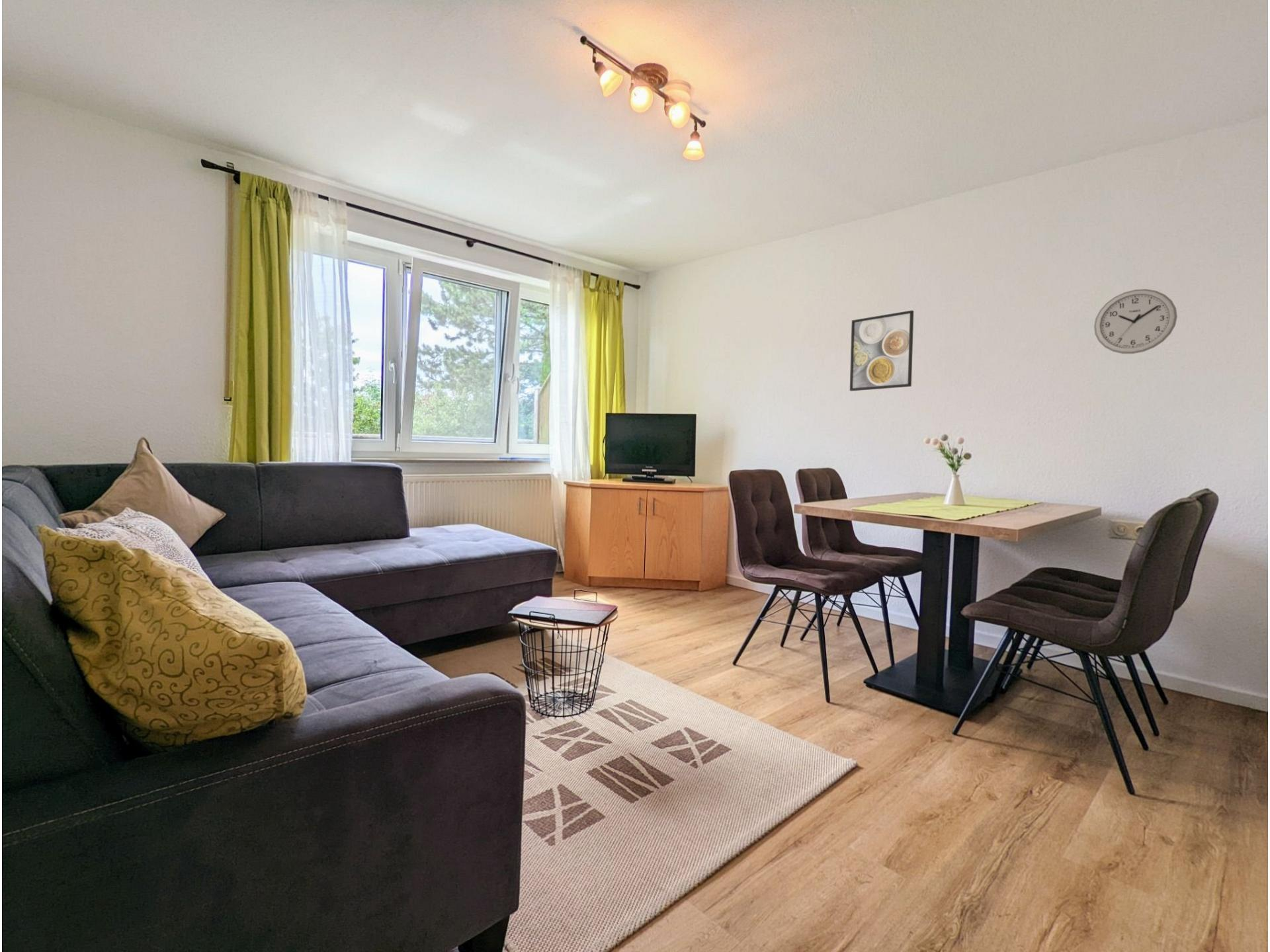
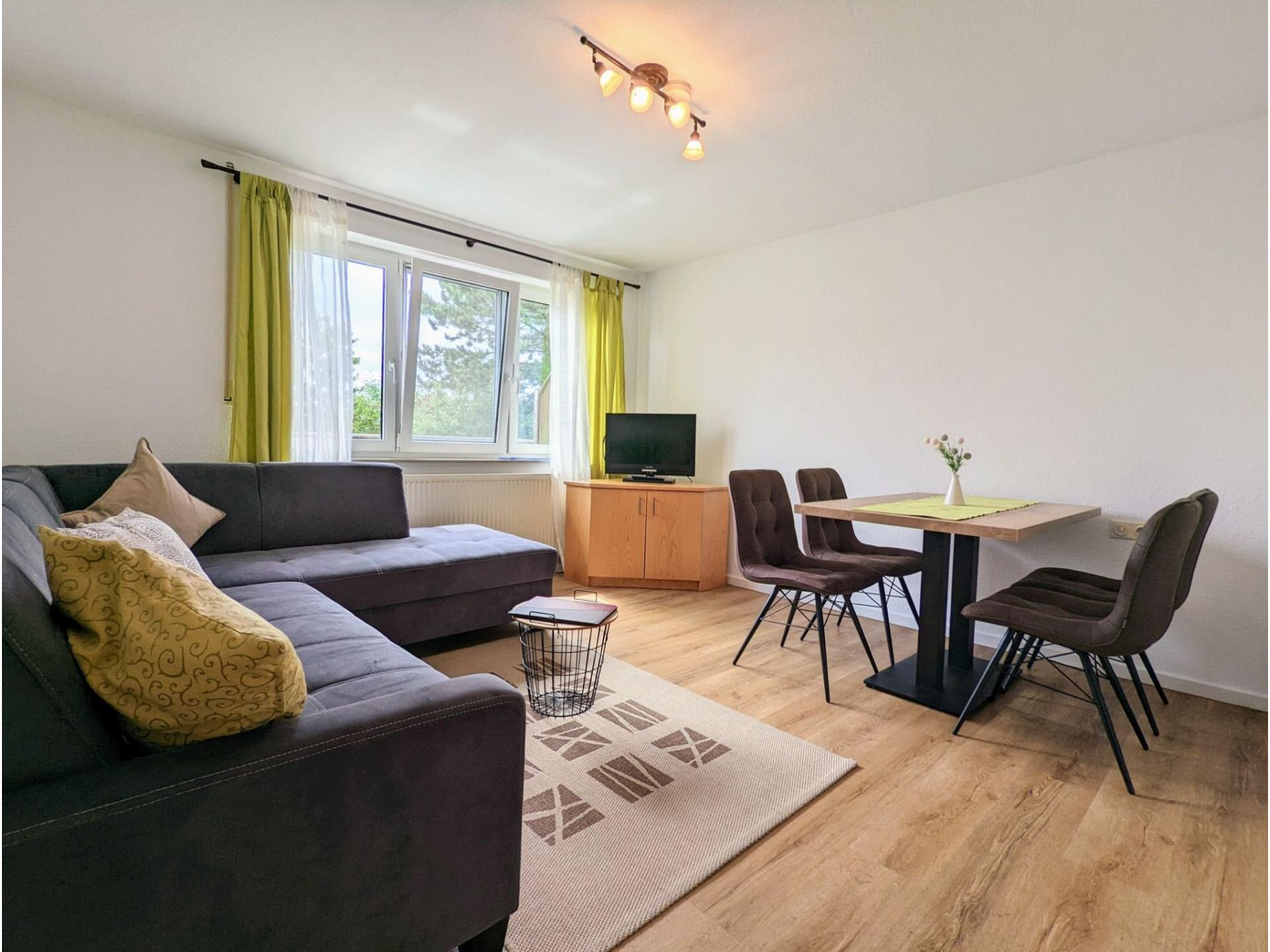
- wall clock [1093,288,1178,354]
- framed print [849,309,914,391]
